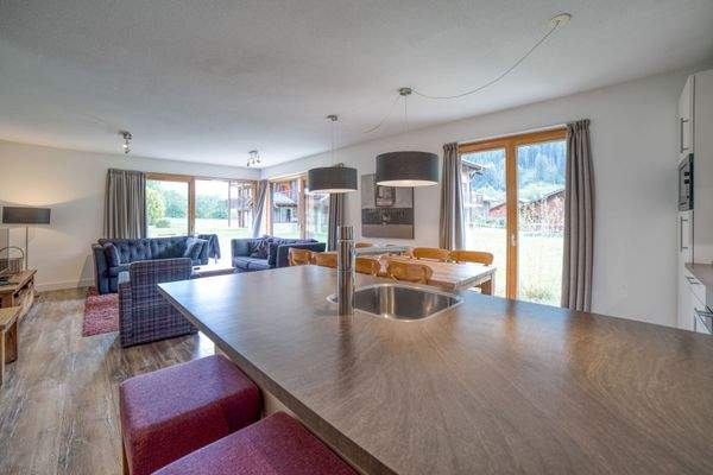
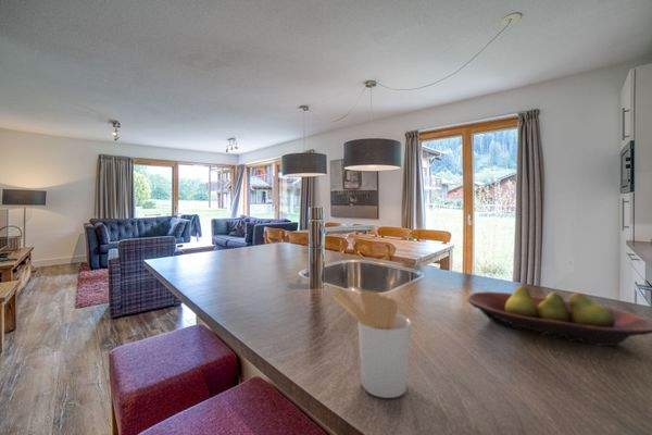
+ fruit bowl [466,285,652,347]
+ utensil holder [330,287,412,399]
